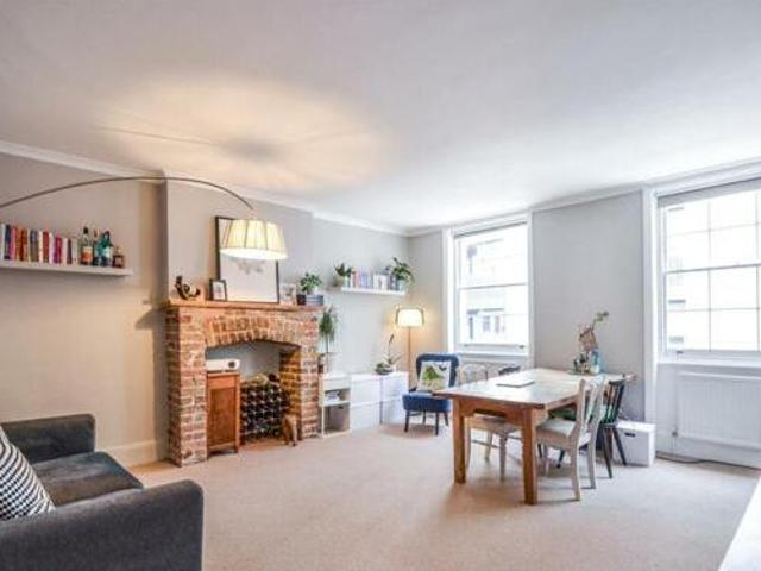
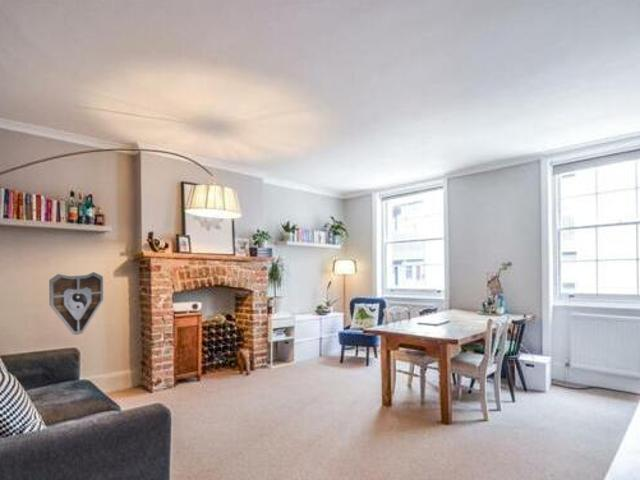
+ decorative shield [48,271,104,336]
